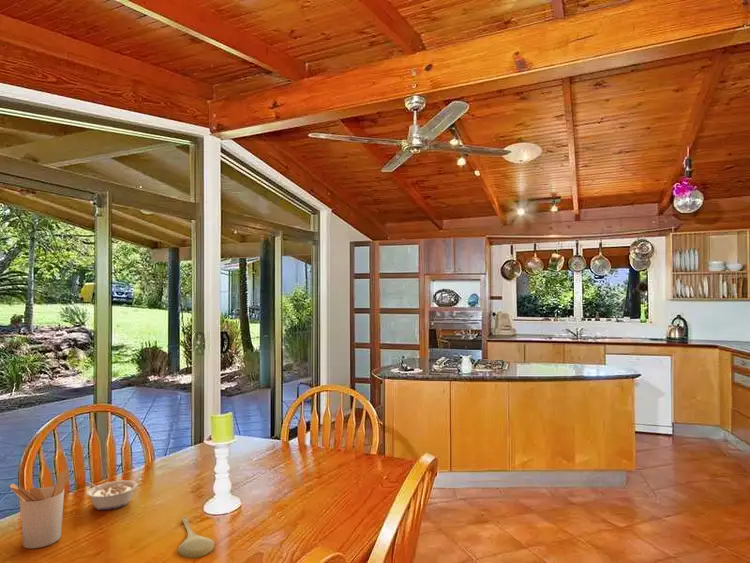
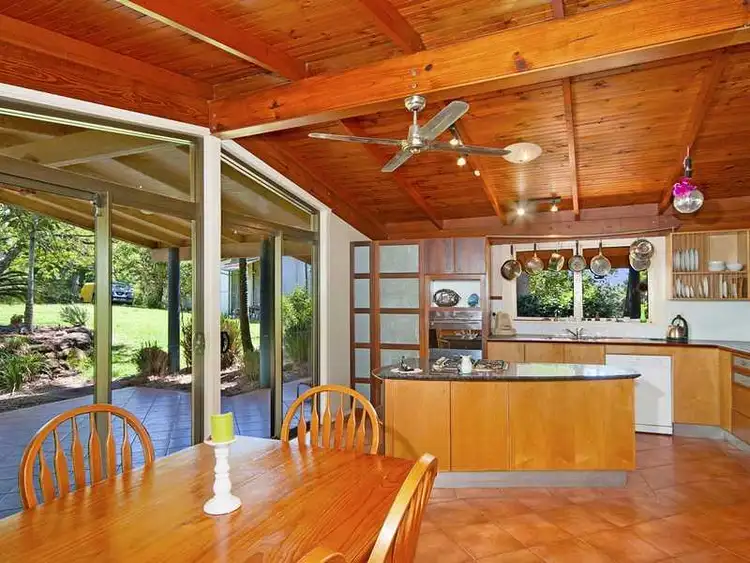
- utensil holder [9,469,70,549]
- legume [85,479,138,511]
- spoon [177,515,215,559]
